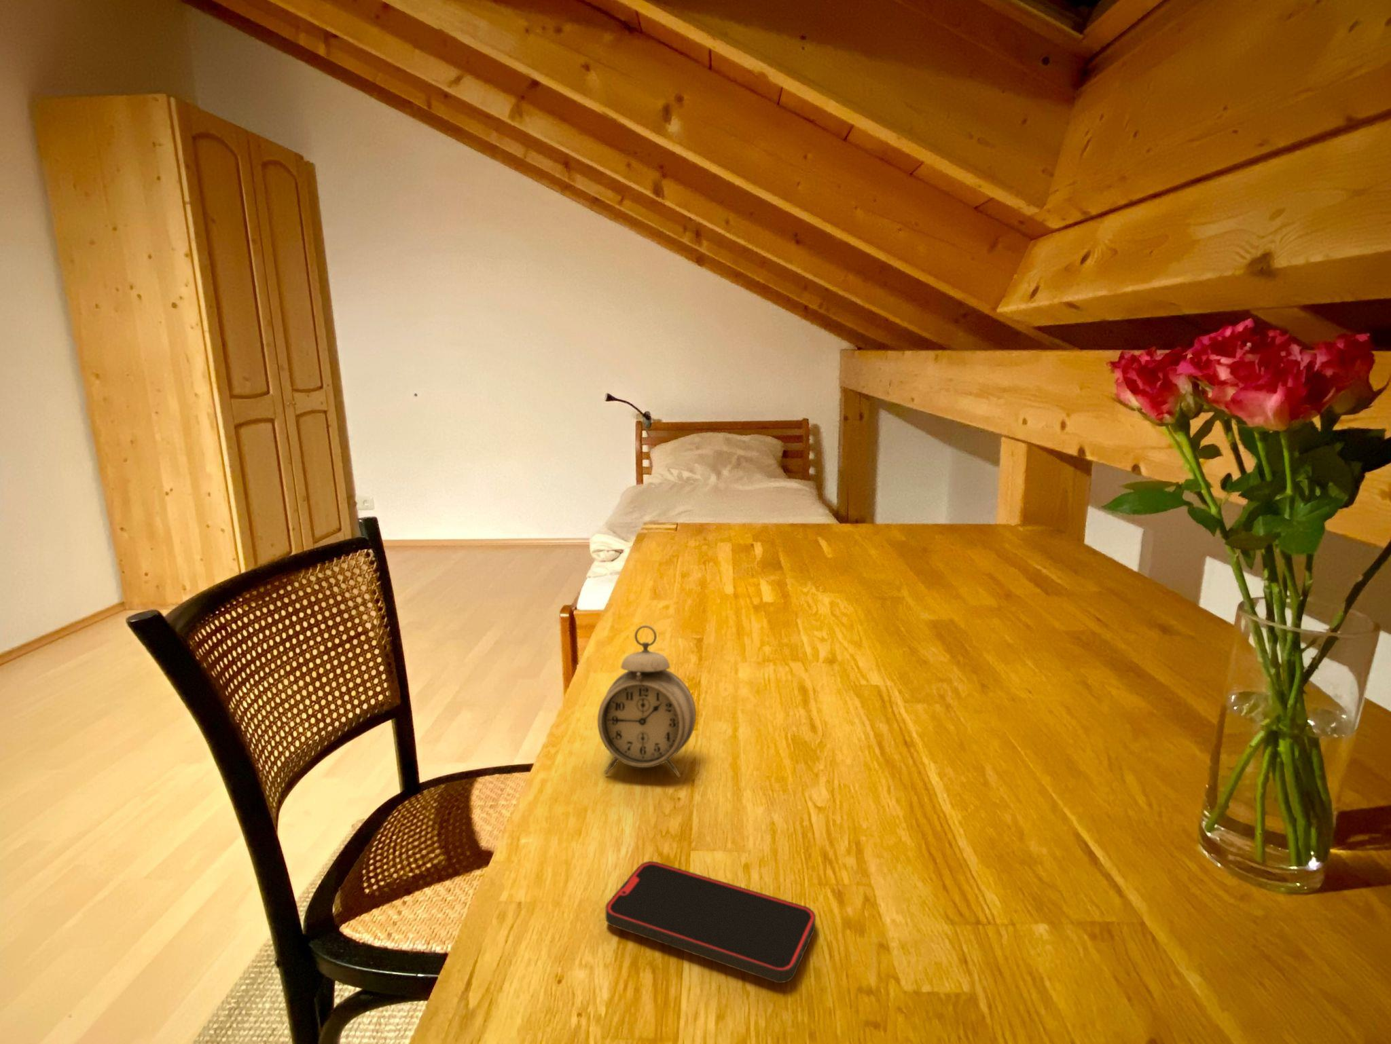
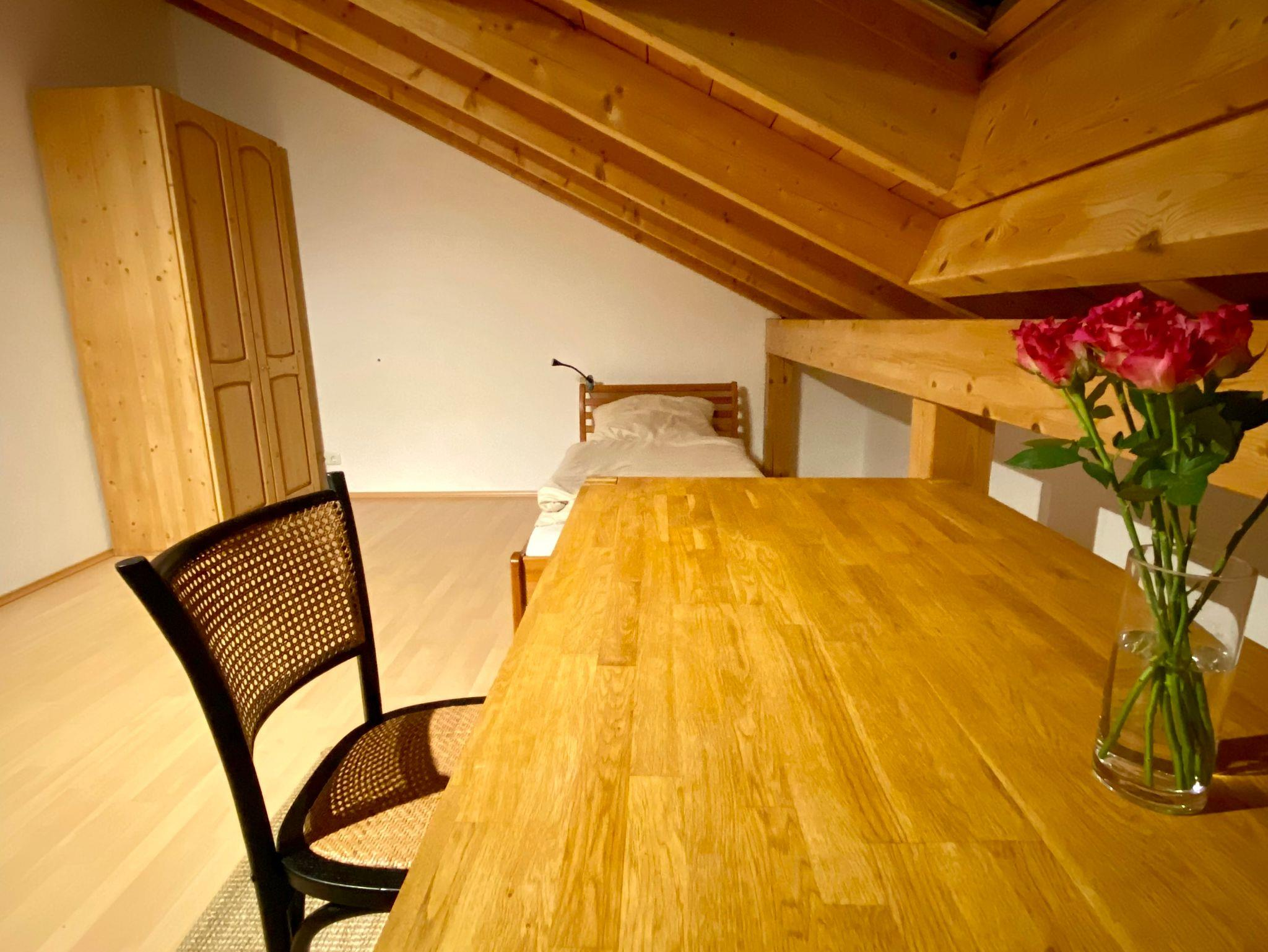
- alarm clock [597,624,697,779]
- smartphone [606,861,816,984]
